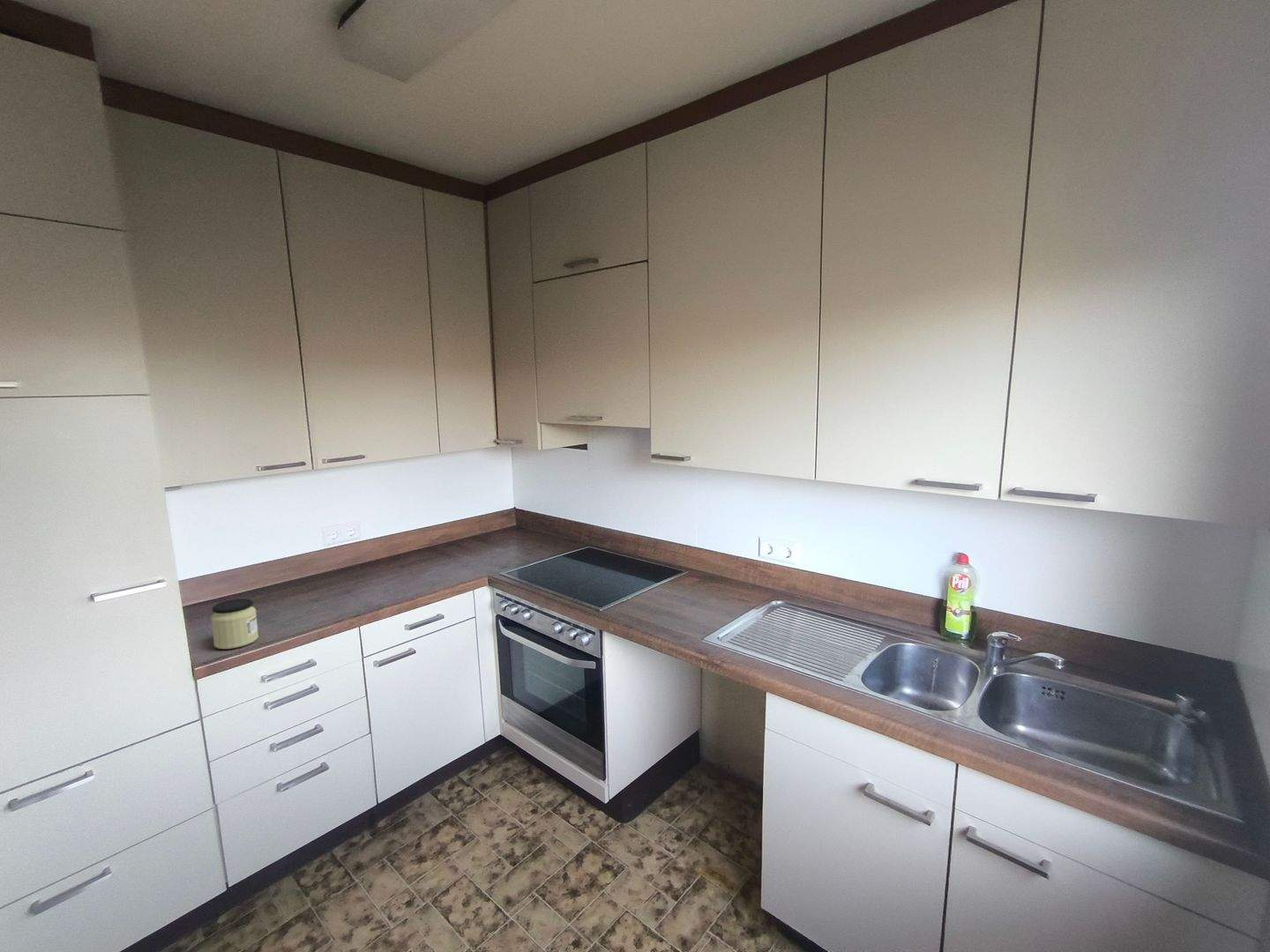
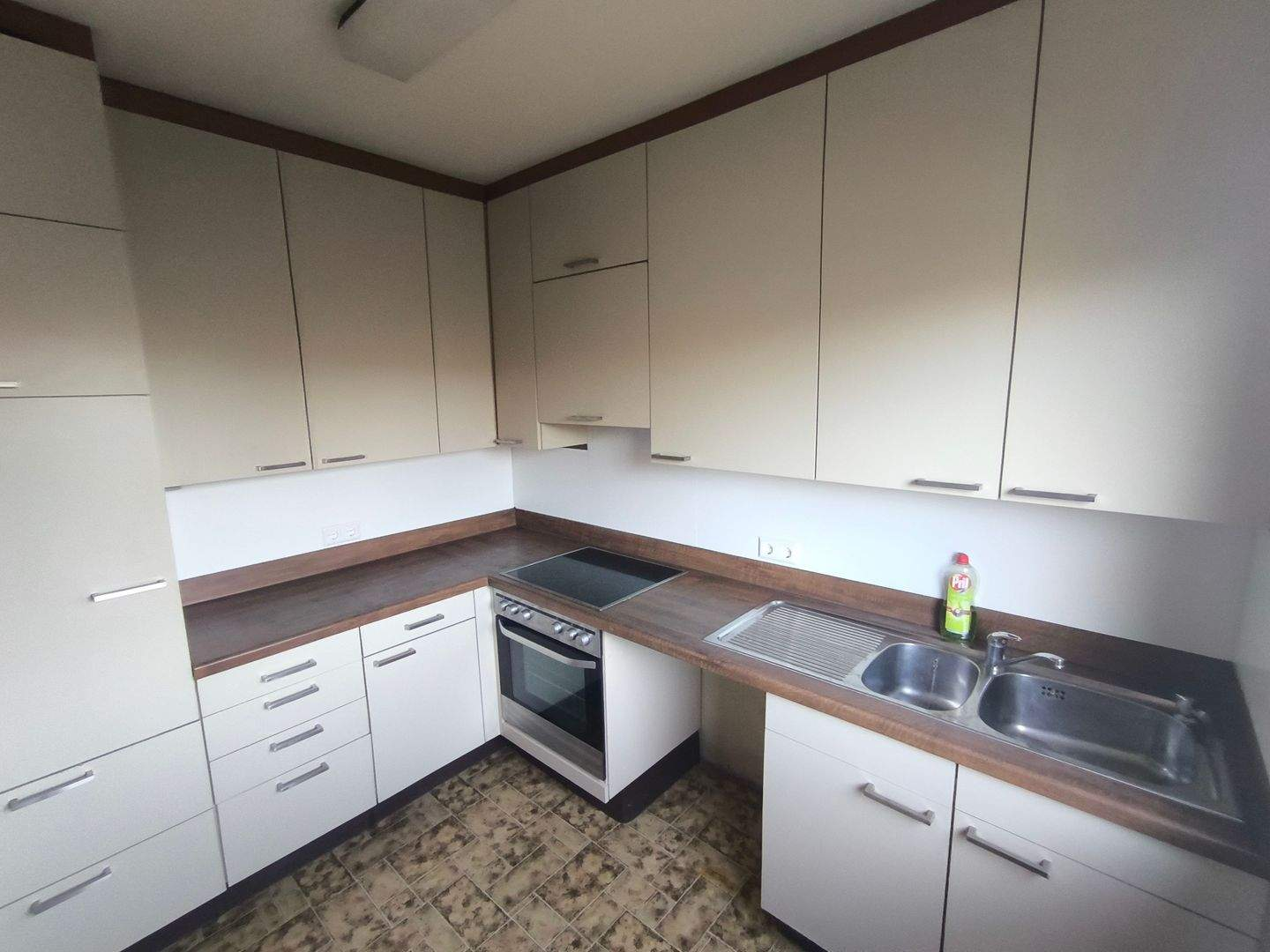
- jar [210,598,259,650]
